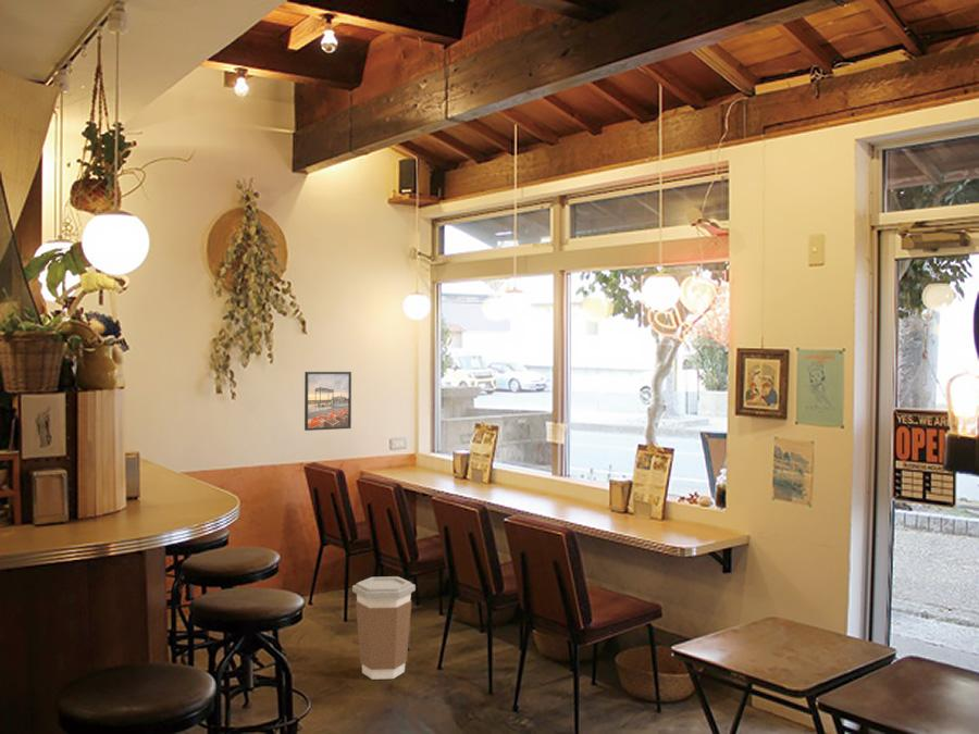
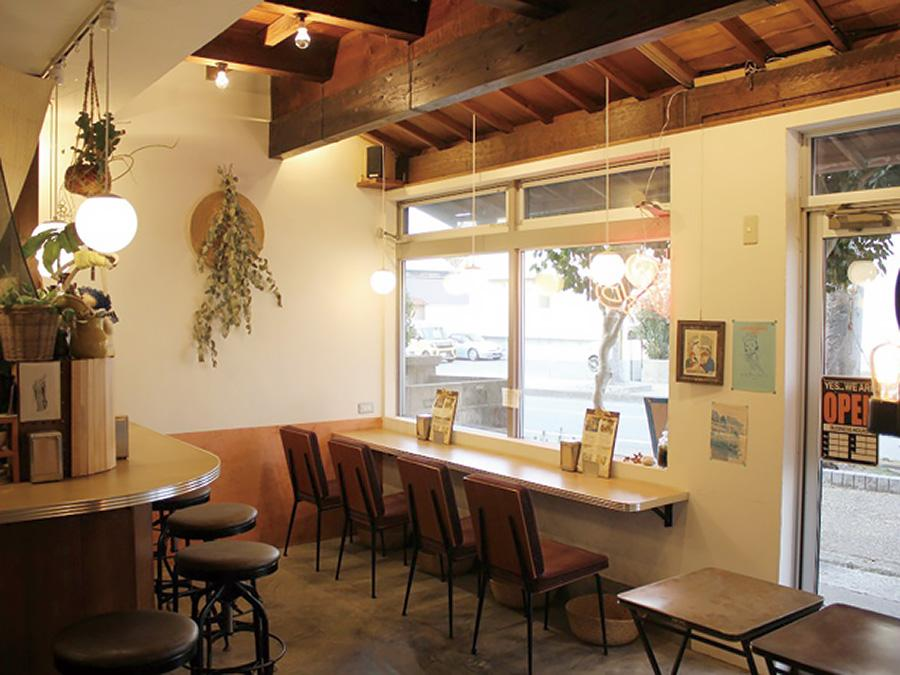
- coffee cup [351,575,417,681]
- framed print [303,371,352,432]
